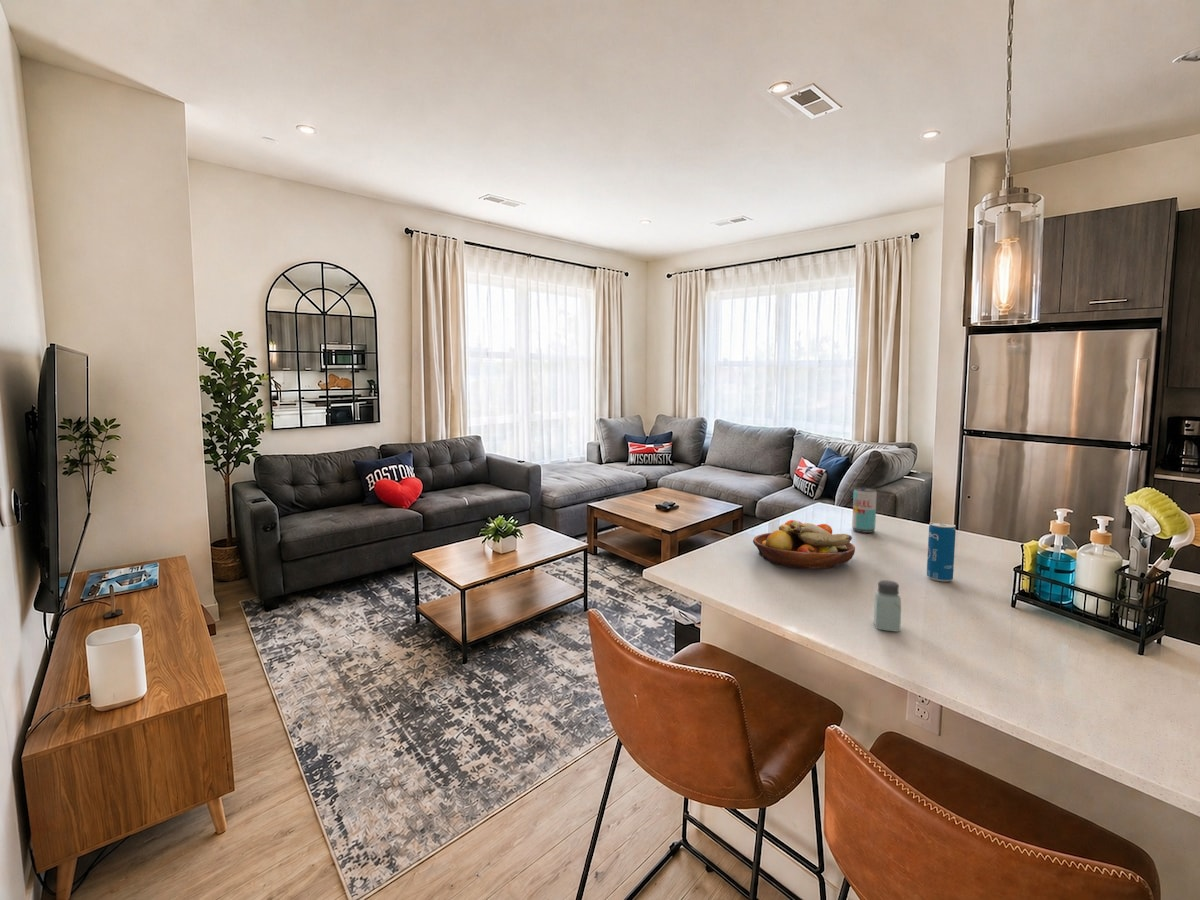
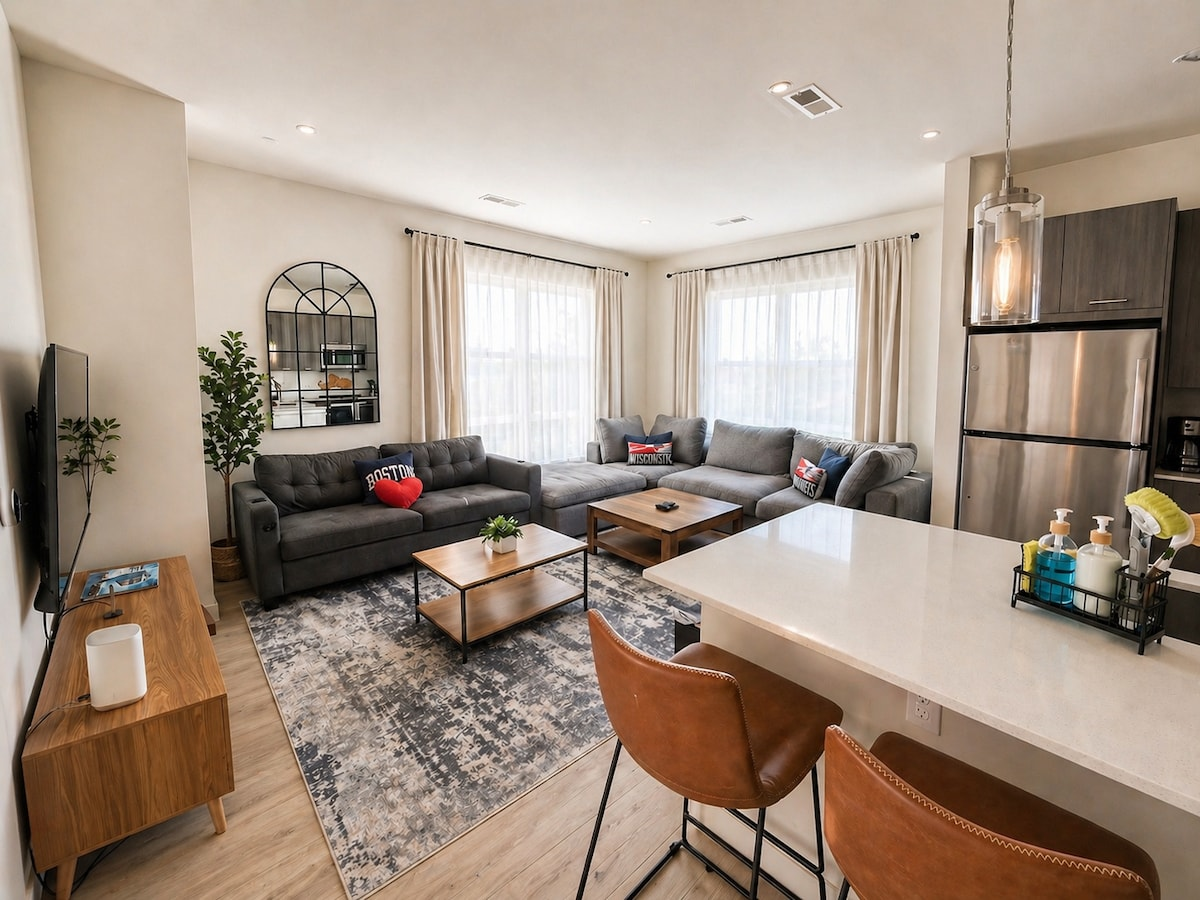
- saltshaker [873,579,902,633]
- beverage can [926,521,957,583]
- fruit bowl [752,519,856,570]
- beverage can [851,487,878,534]
